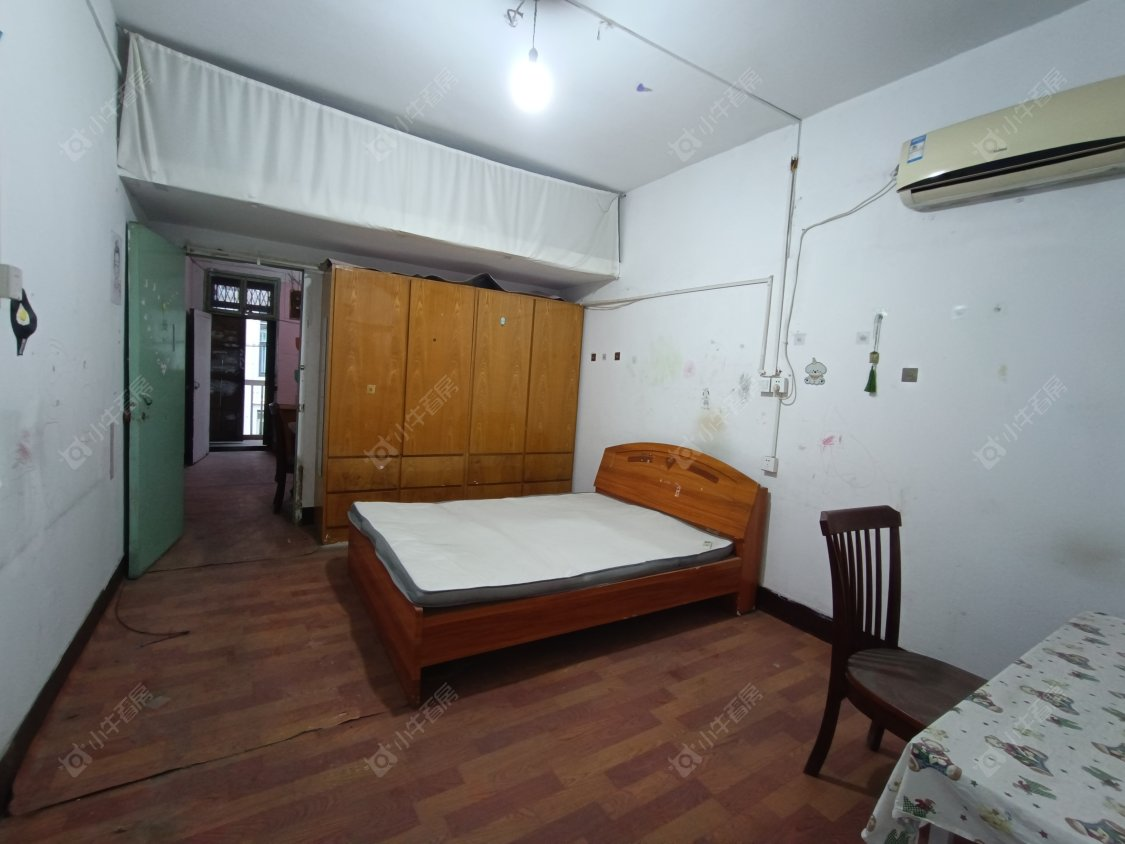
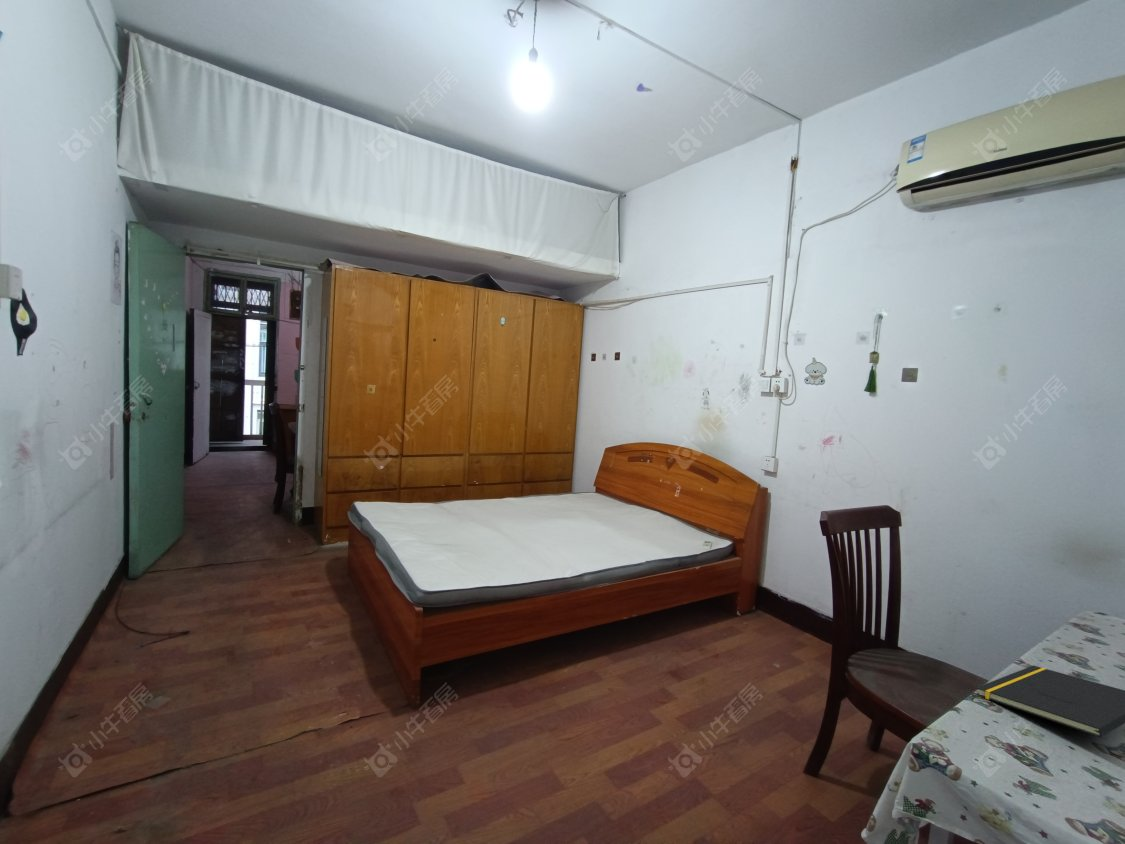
+ notepad [975,664,1125,738]
